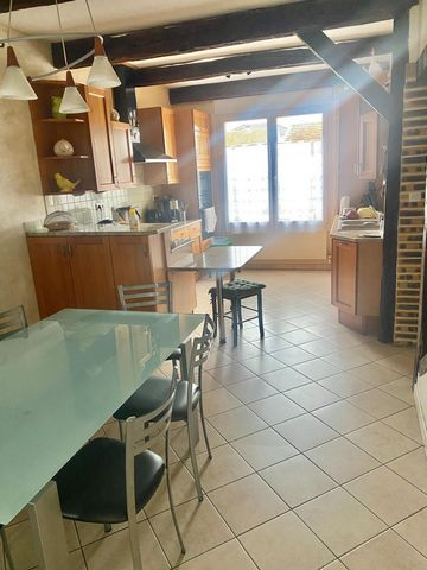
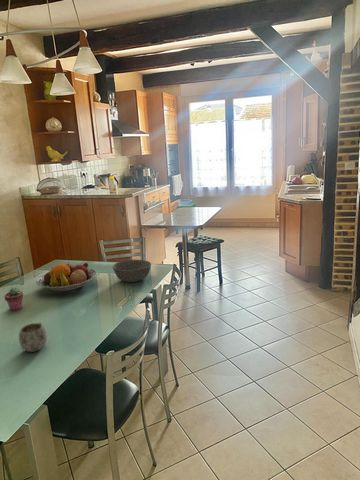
+ mug [18,321,48,353]
+ potted succulent [3,286,24,312]
+ fruit bowl [35,261,98,292]
+ bowl [112,259,152,283]
